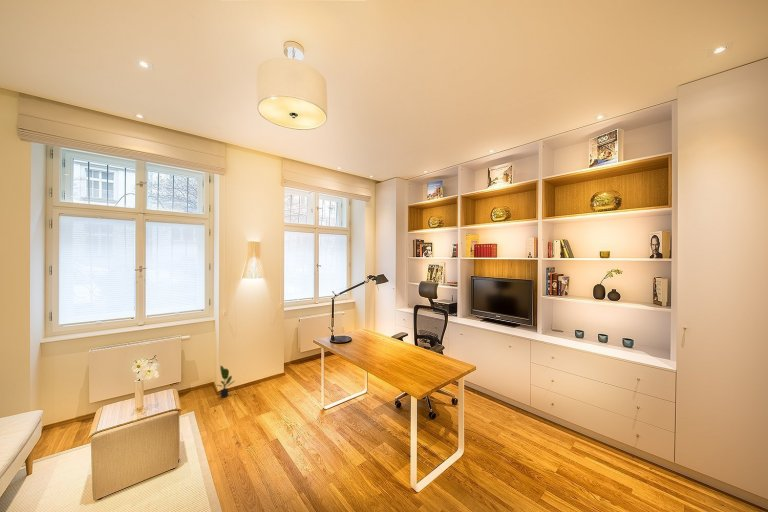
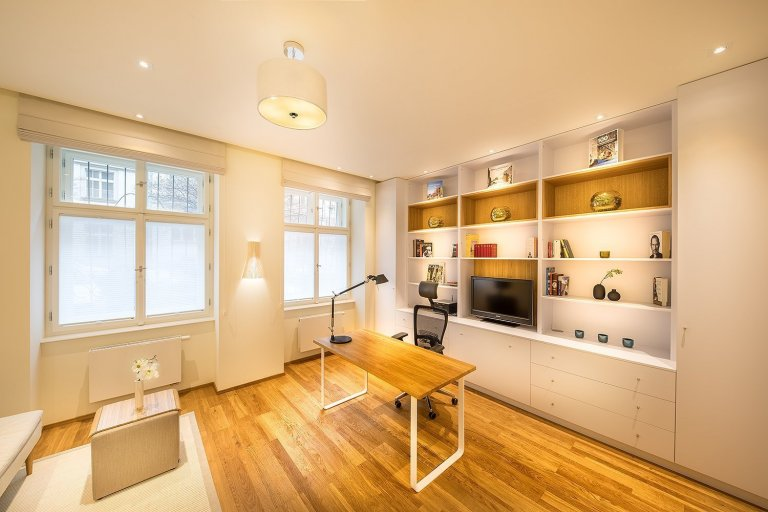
- potted plant [216,364,235,399]
